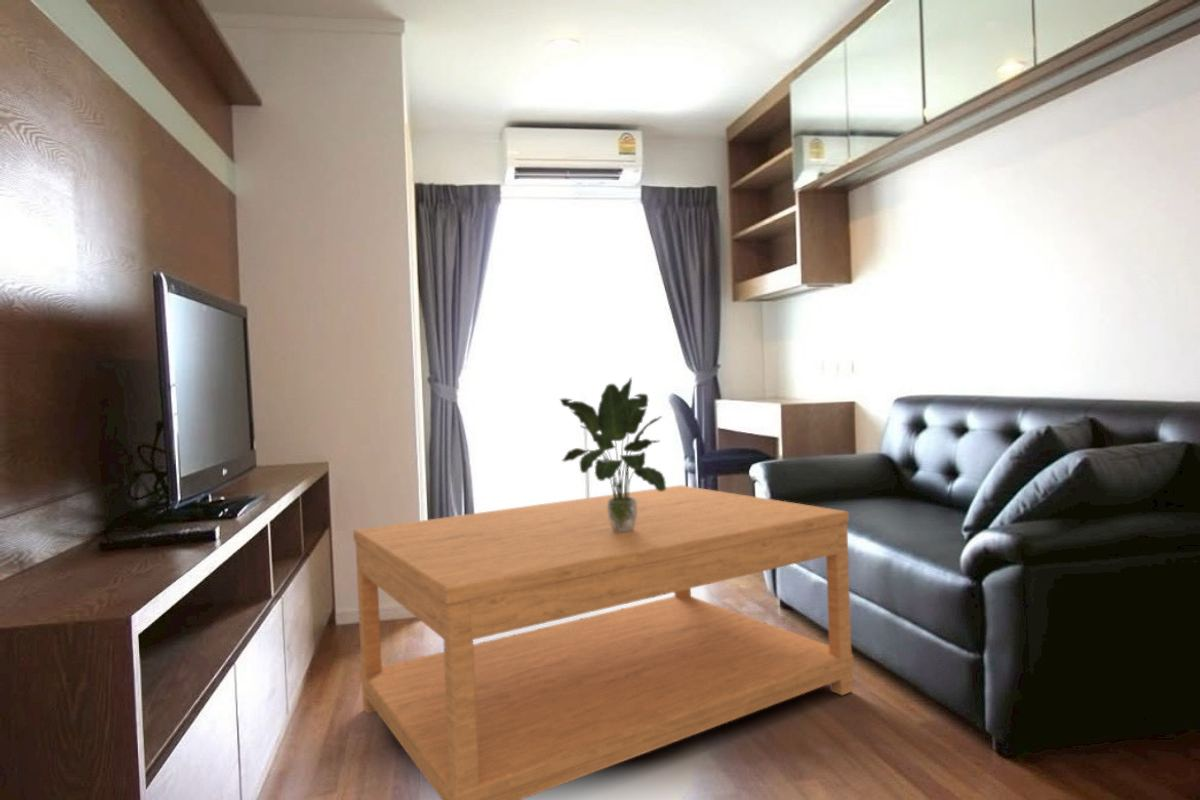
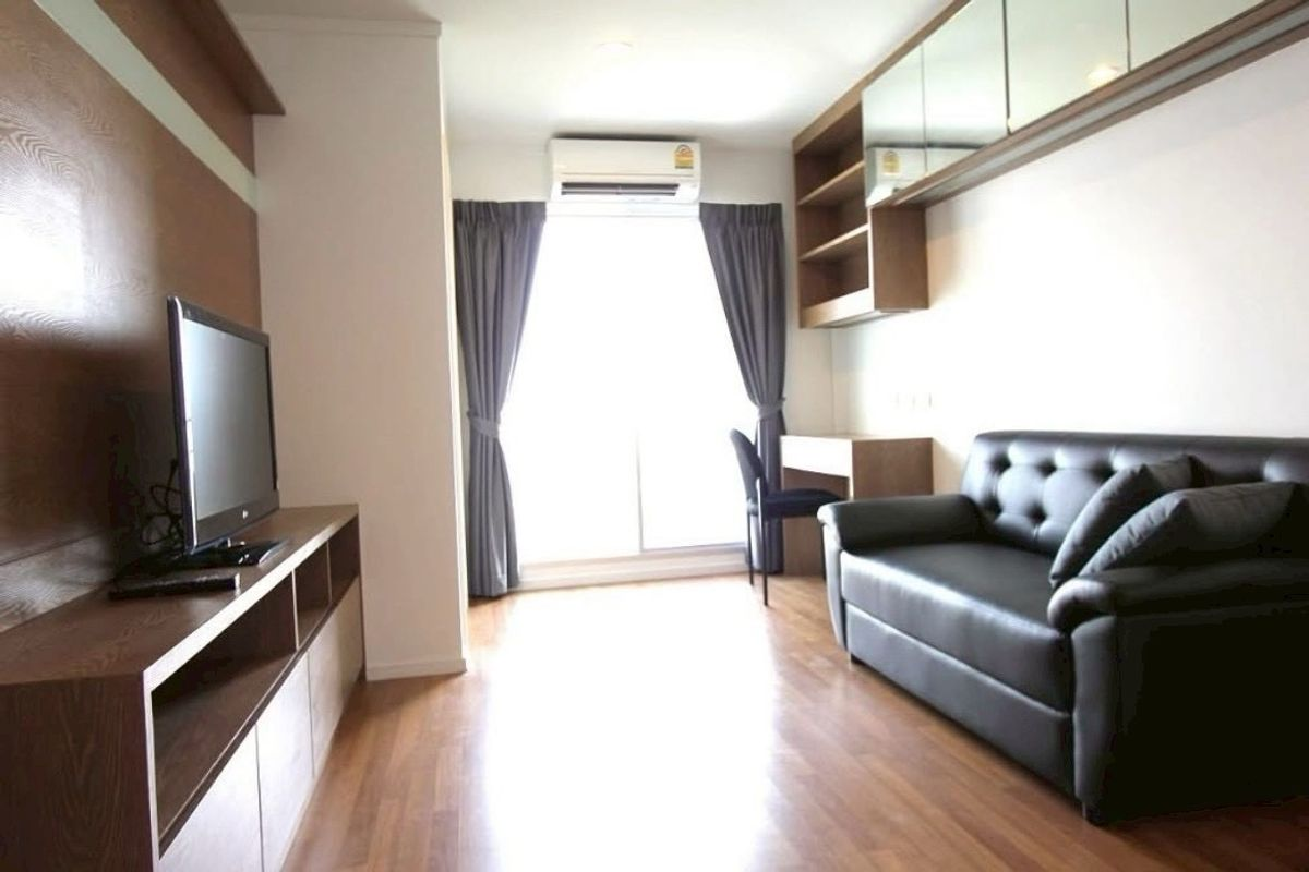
- potted plant [559,377,667,532]
- coffee table [352,484,855,800]
